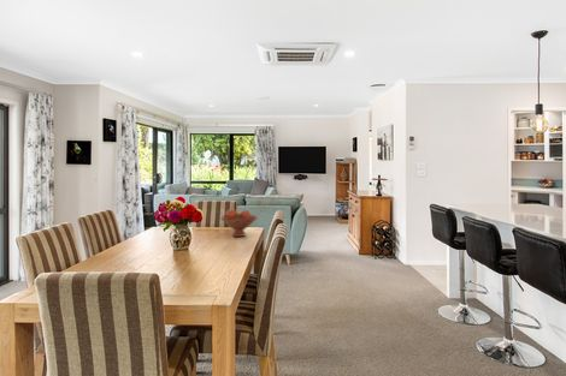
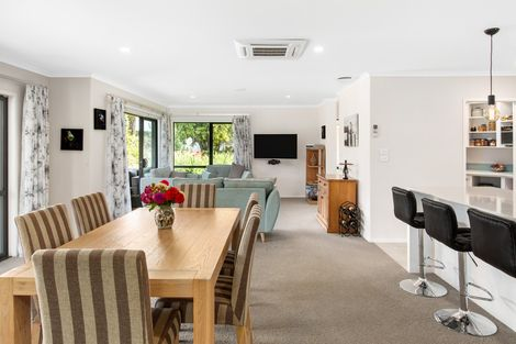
- fruit bowl [219,208,259,238]
